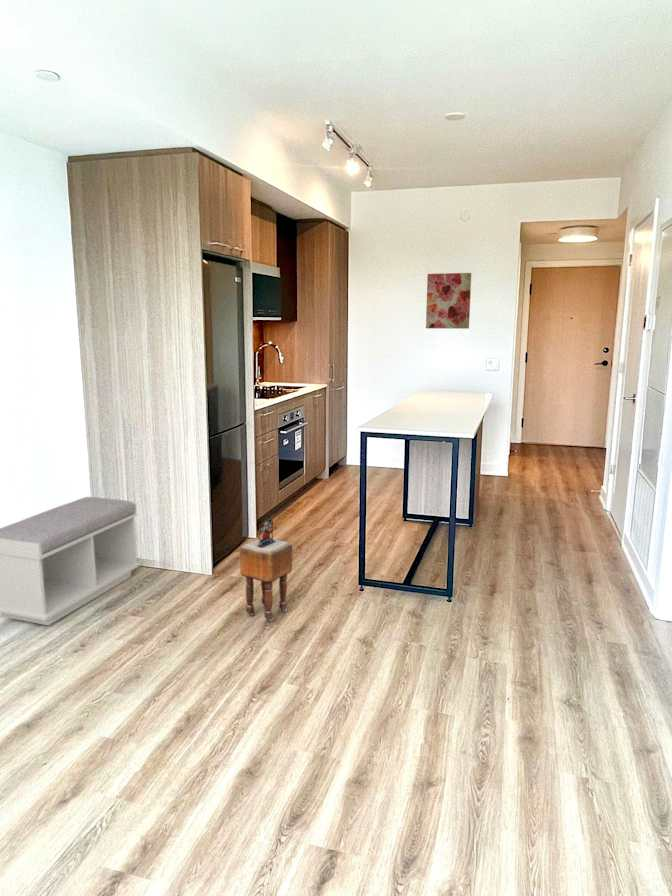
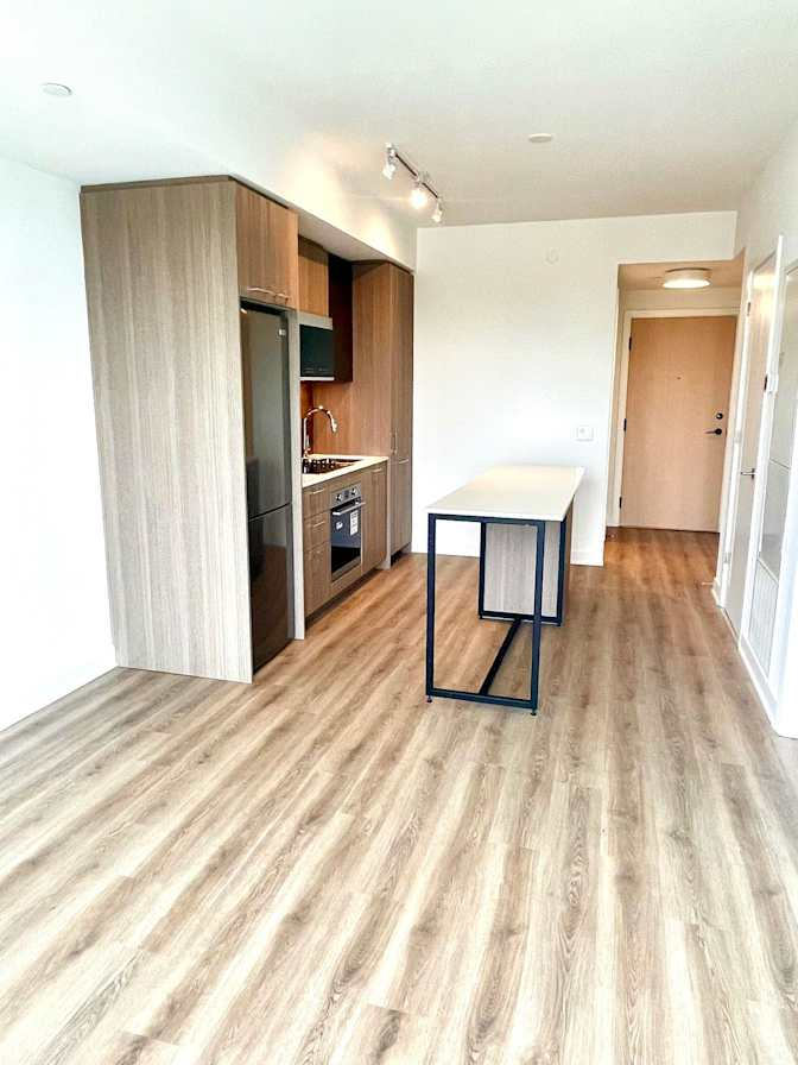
- wall art [425,272,472,330]
- bench [0,496,141,627]
- stool [239,518,293,623]
